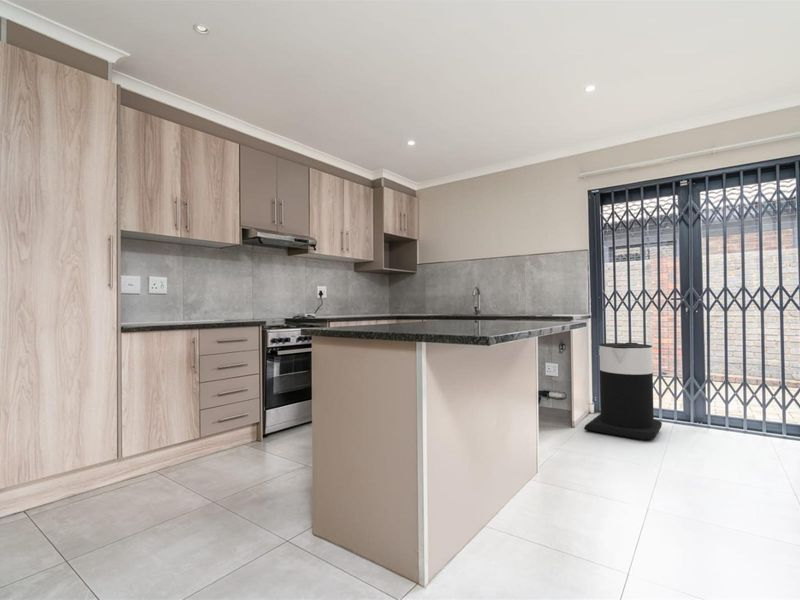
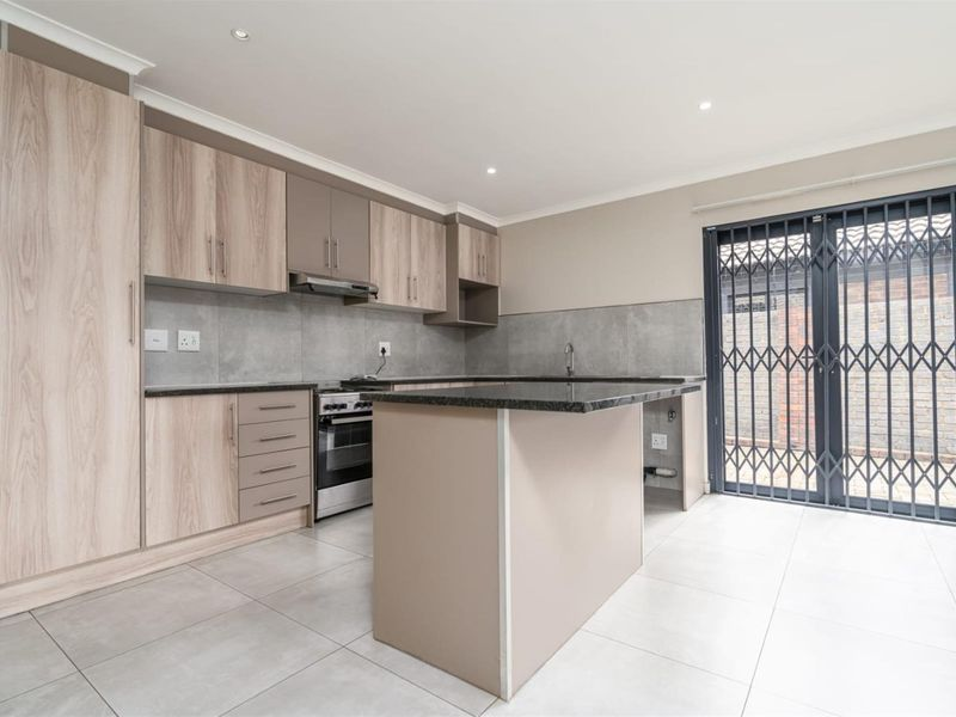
- trash can [583,341,663,441]
